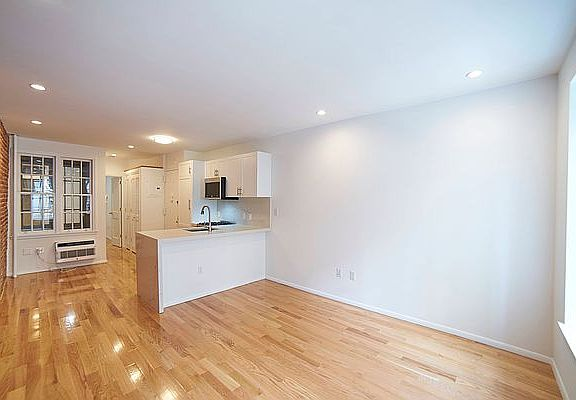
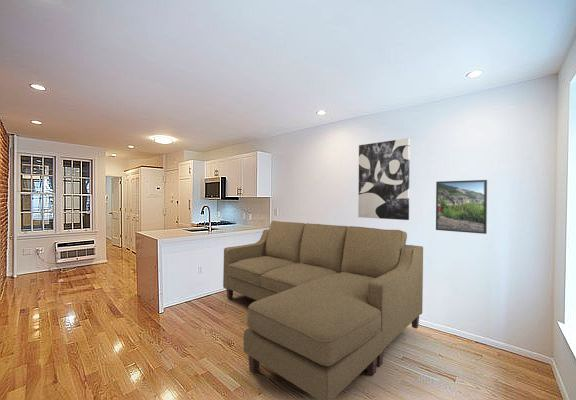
+ sofa [222,220,424,400]
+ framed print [435,179,488,235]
+ wall art [357,137,411,221]
